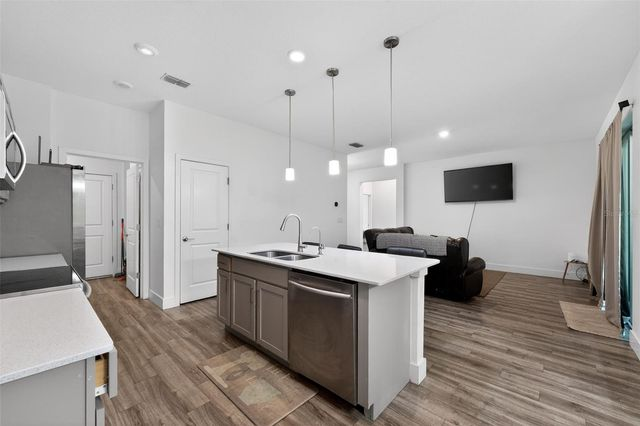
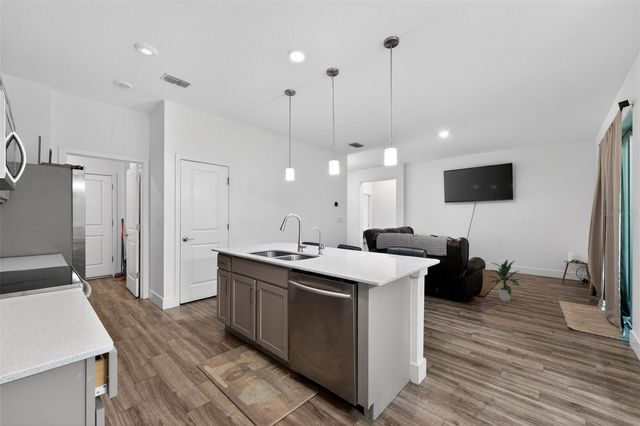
+ indoor plant [484,258,522,302]
